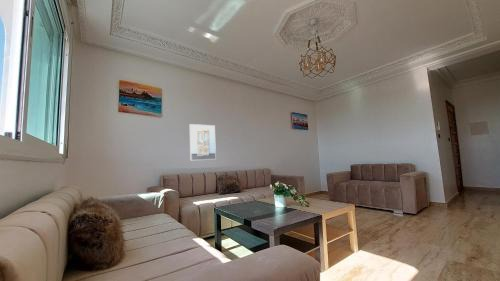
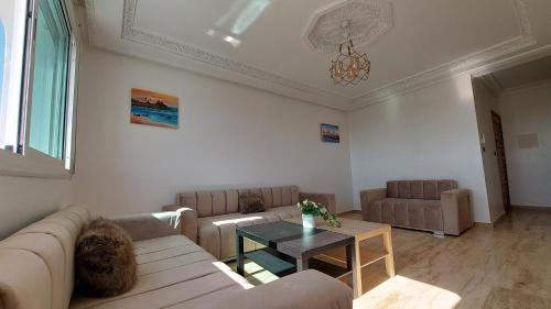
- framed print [189,123,217,161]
